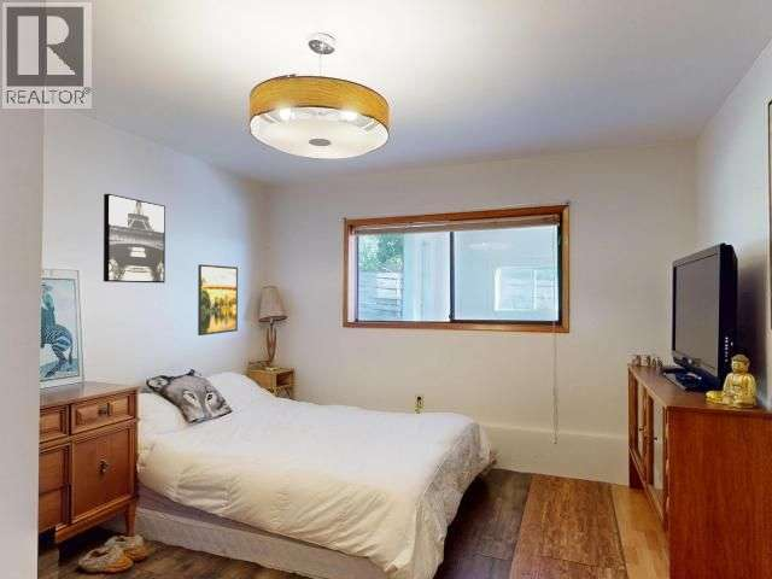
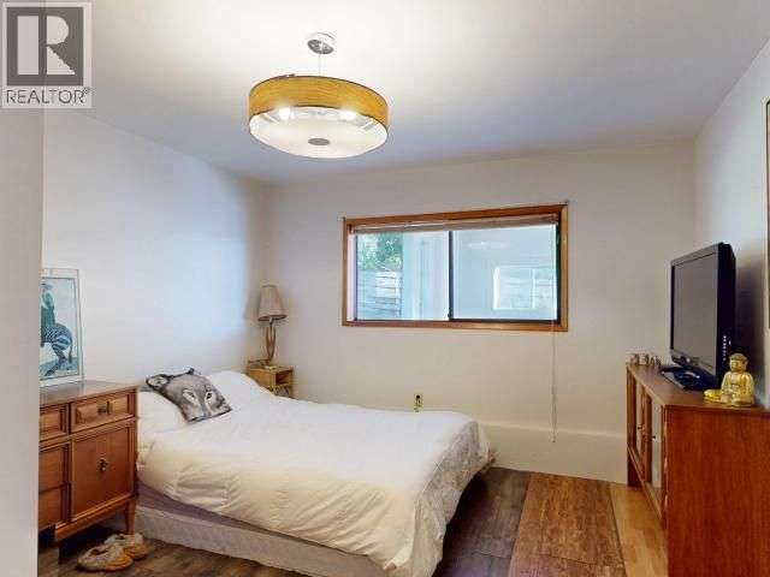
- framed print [197,263,239,337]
- wall art [103,193,166,283]
